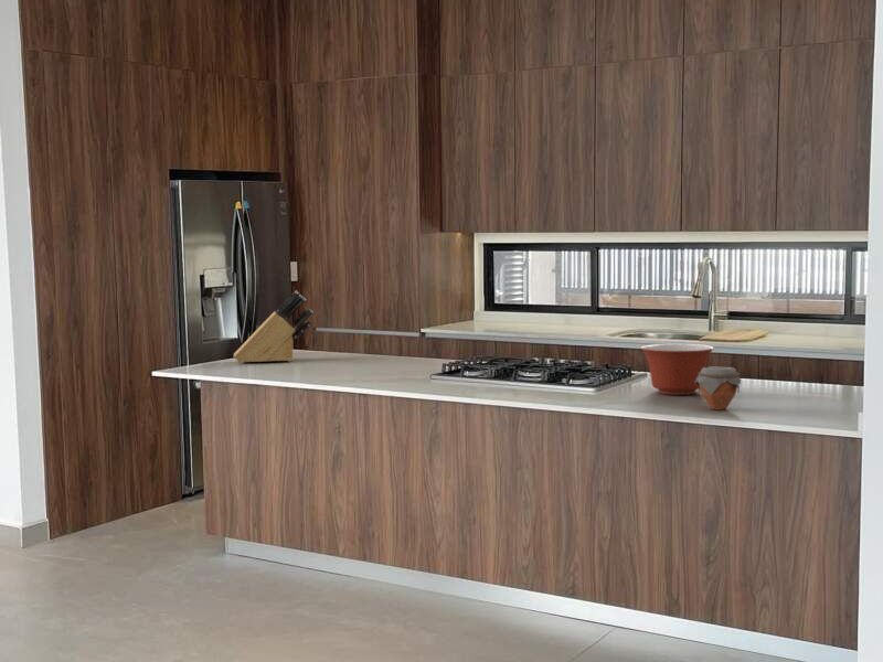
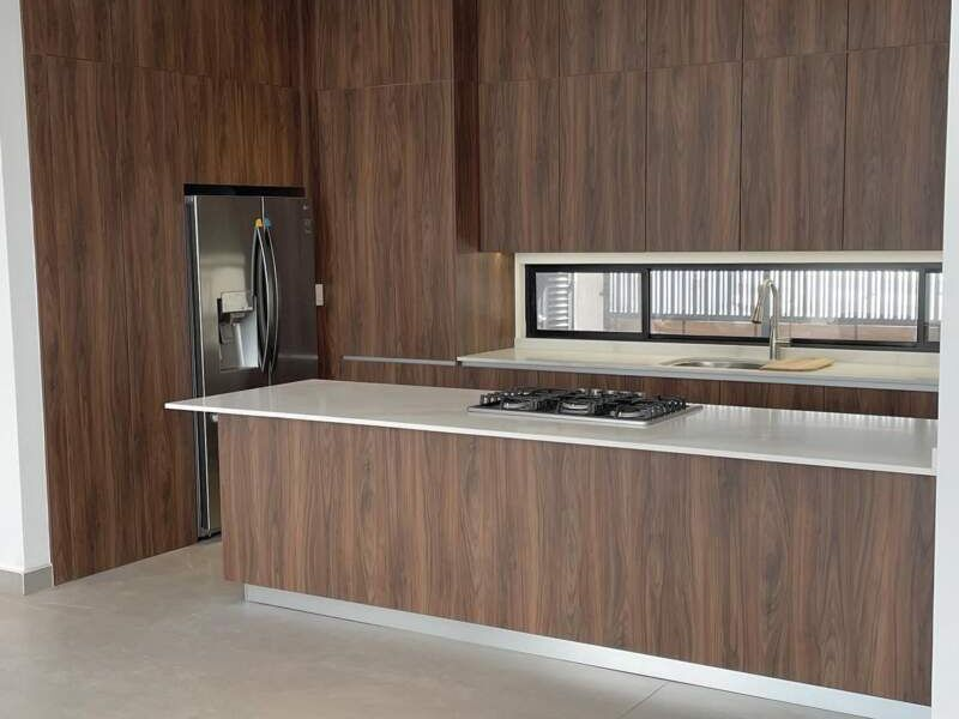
- jar [694,365,742,412]
- knife block [233,289,313,364]
- mixing bowl [640,343,715,396]
